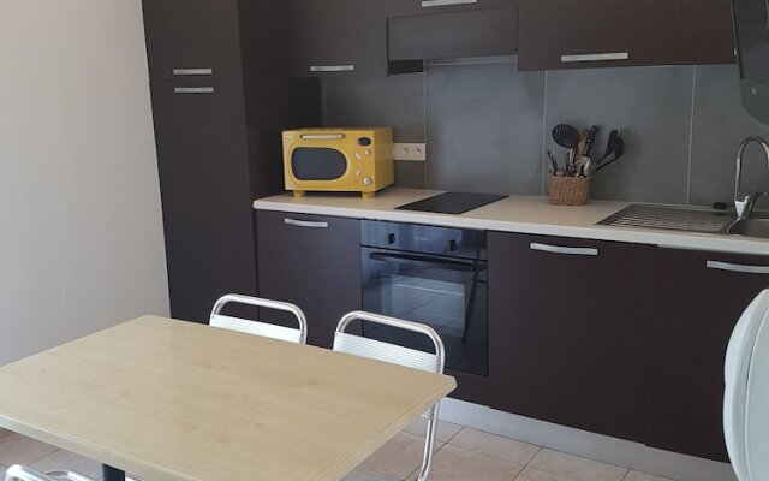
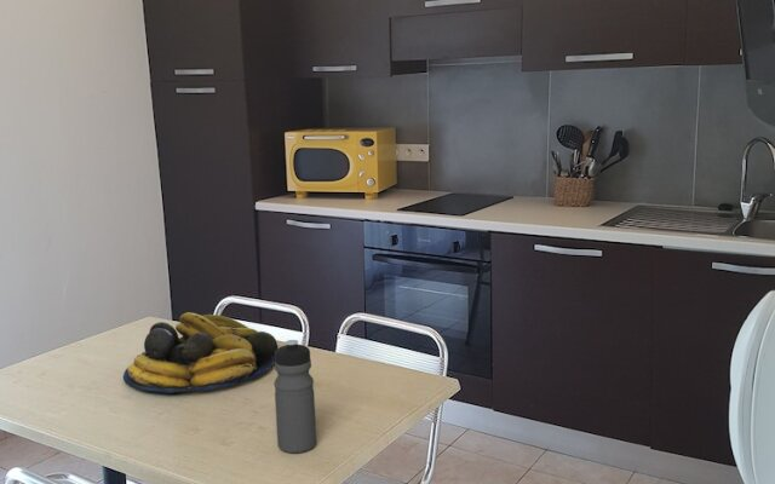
+ water bottle [274,339,317,454]
+ fruit bowl [122,311,279,394]
